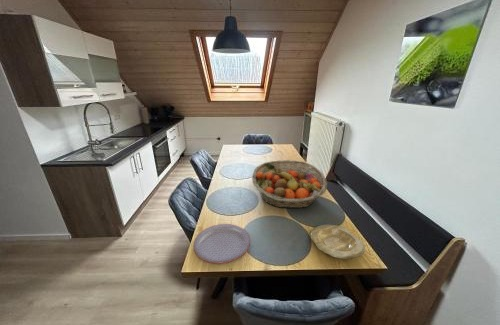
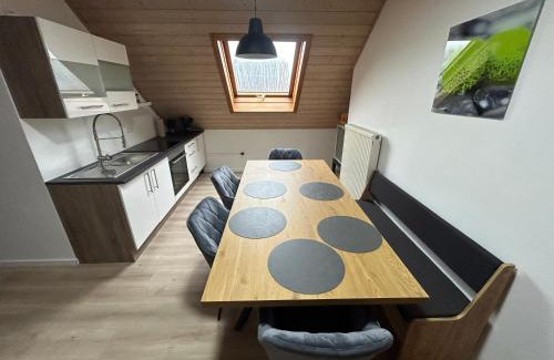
- plate [310,224,366,260]
- plate [192,223,251,265]
- fruit basket [251,159,328,209]
